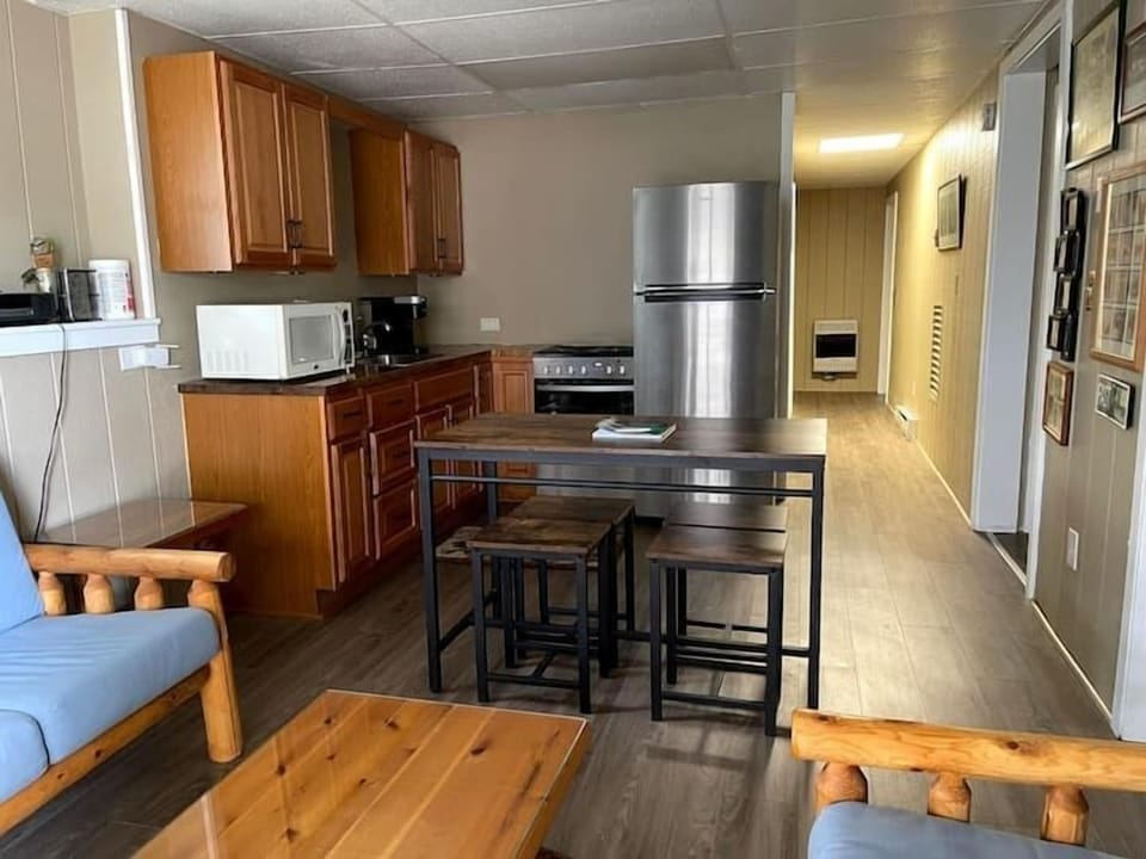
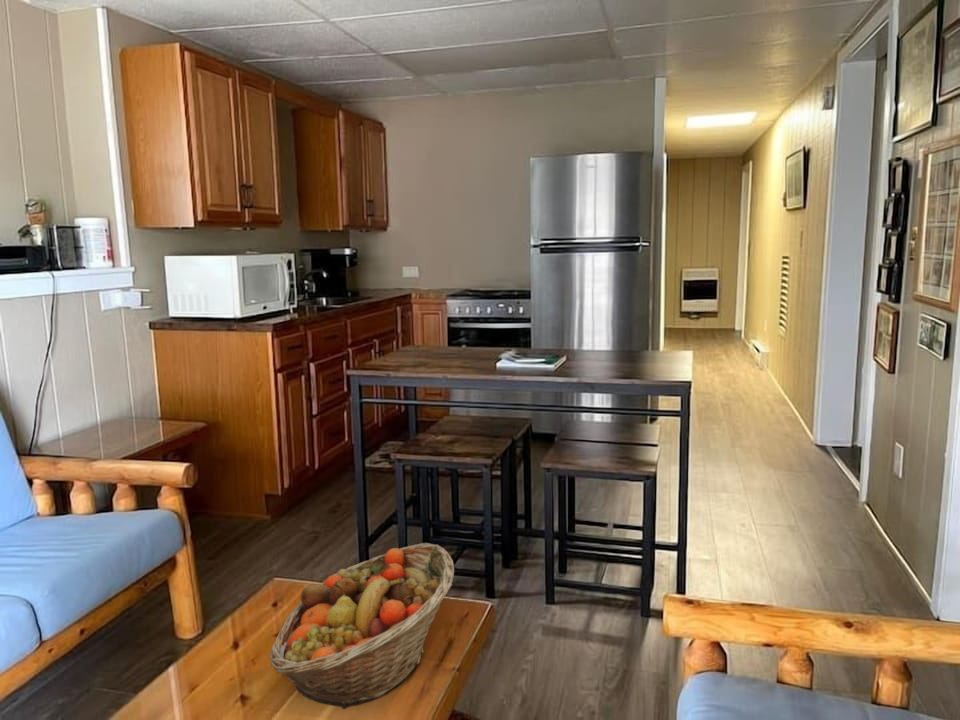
+ fruit basket [268,542,455,710]
